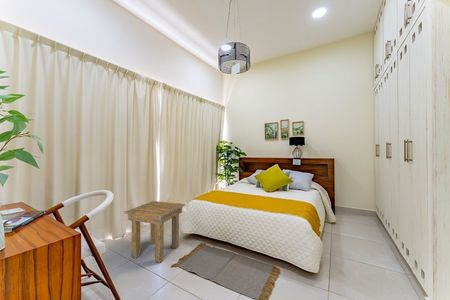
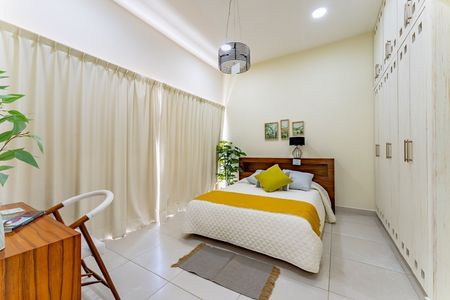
- side table [123,200,186,264]
